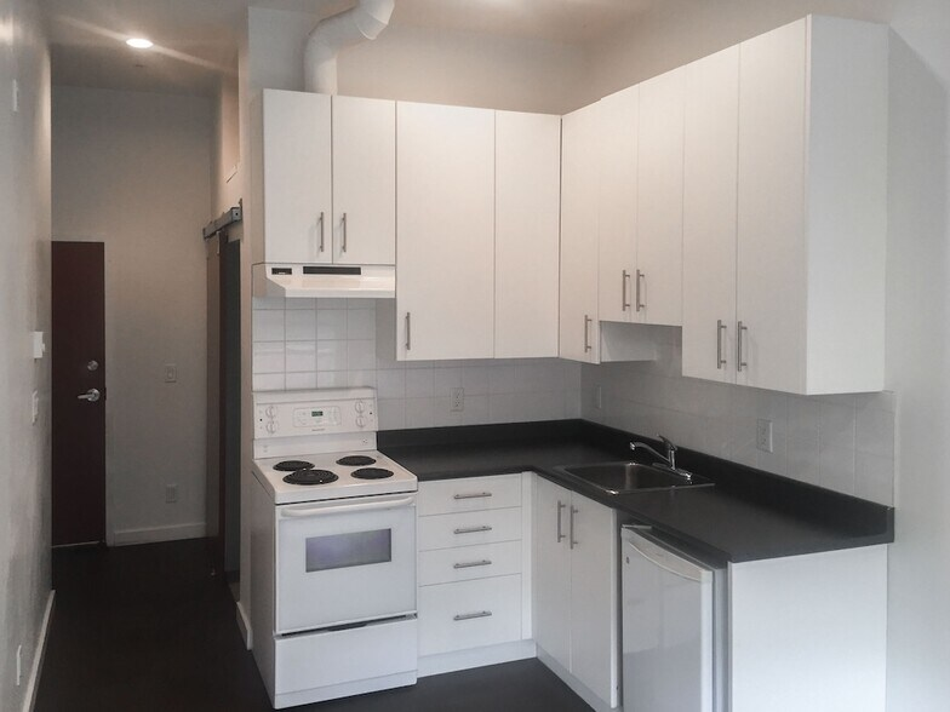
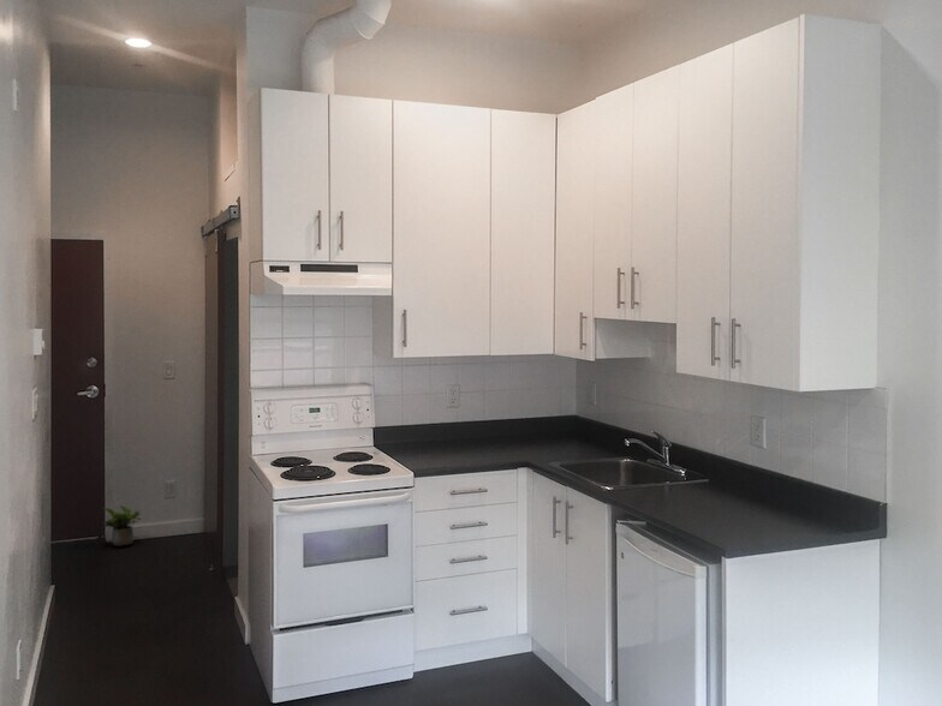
+ potted plant [101,504,143,548]
